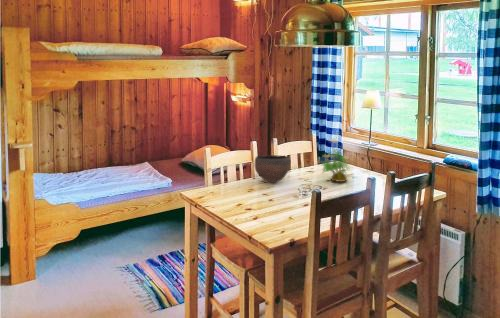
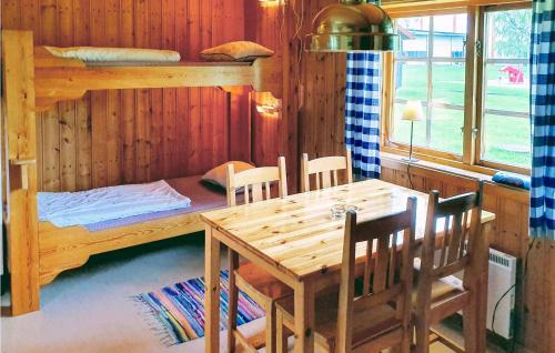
- bowl [254,154,292,184]
- potted plant [321,132,357,183]
